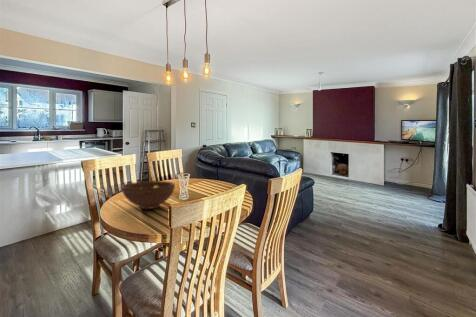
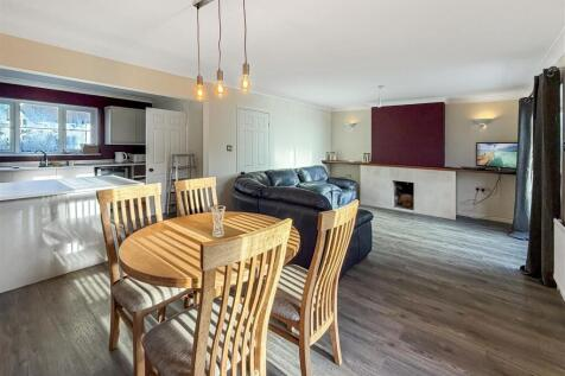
- fruit bowl [121,180,176,210]
